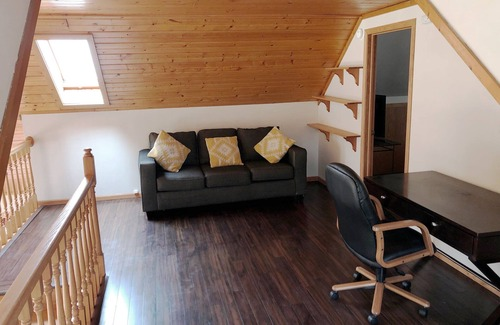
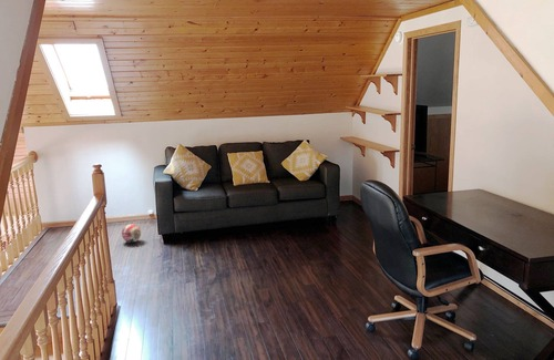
+ ball [121,223,142,244]
